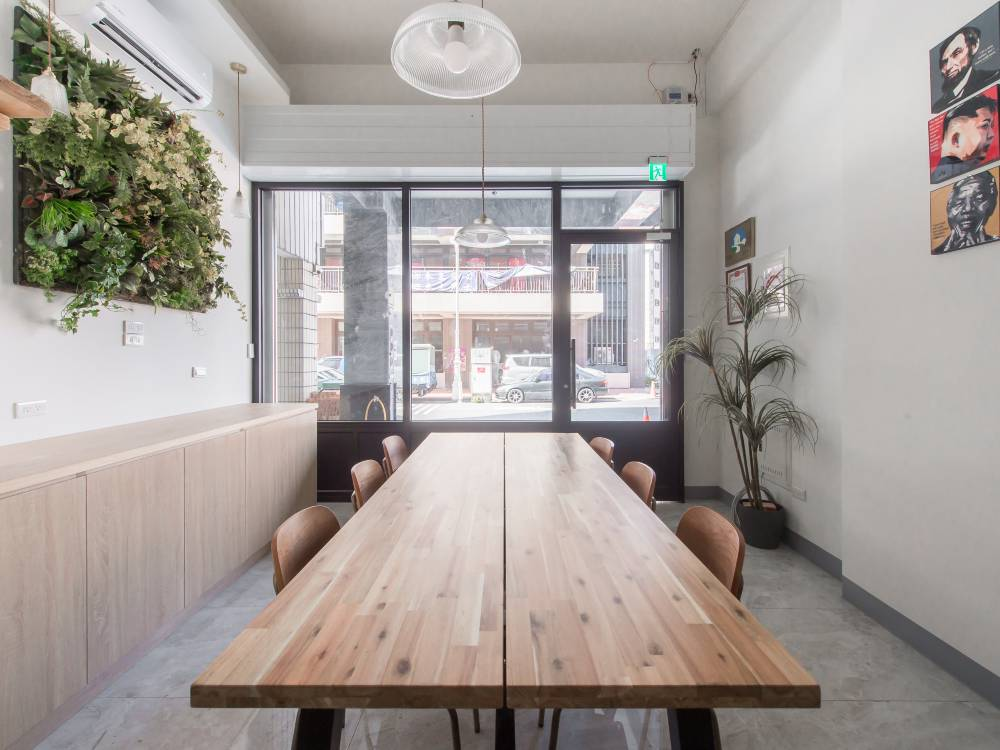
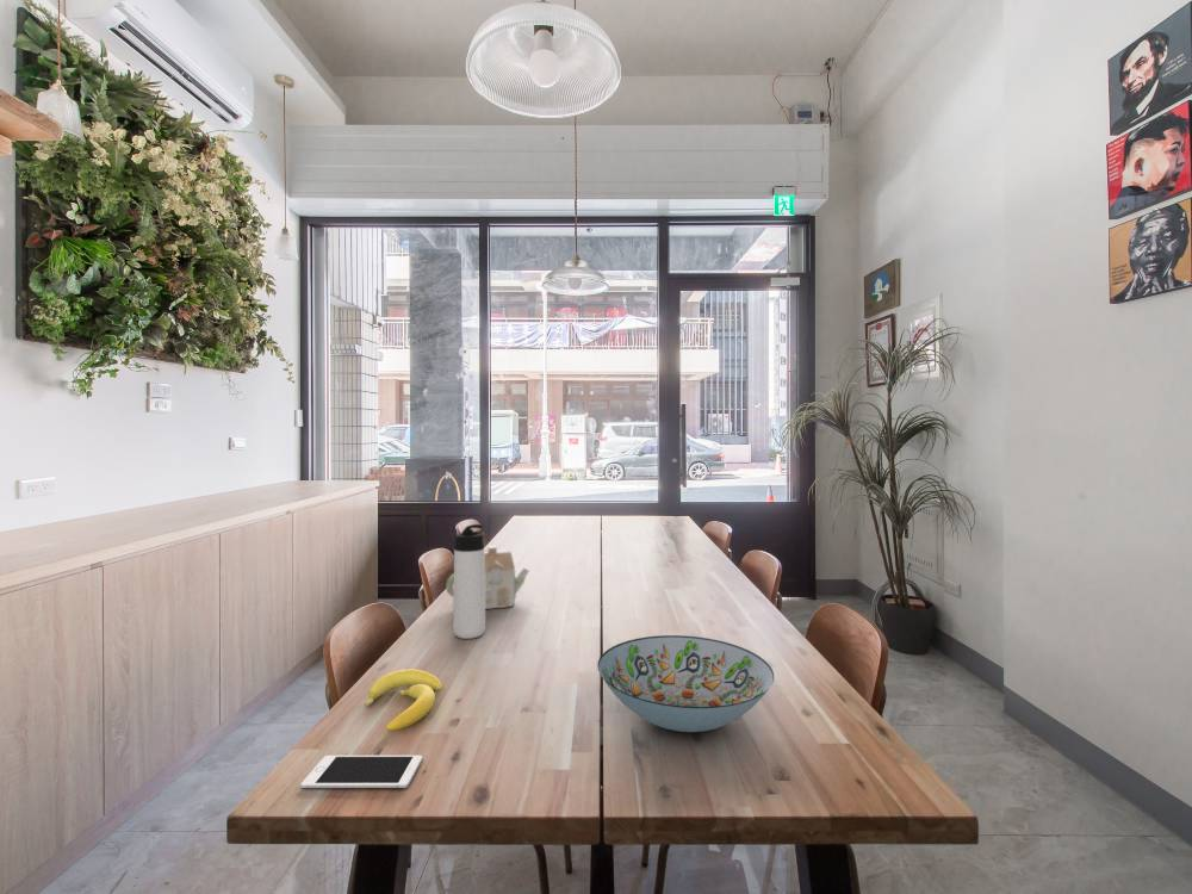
+ banana [364,668,443,732]
+ thermos bottle [452,523,486,640]
+ teapot [445,545,530,610]
+ decorative bowl [596,634,775,733]
+ cell phone [300,755,423,789]
